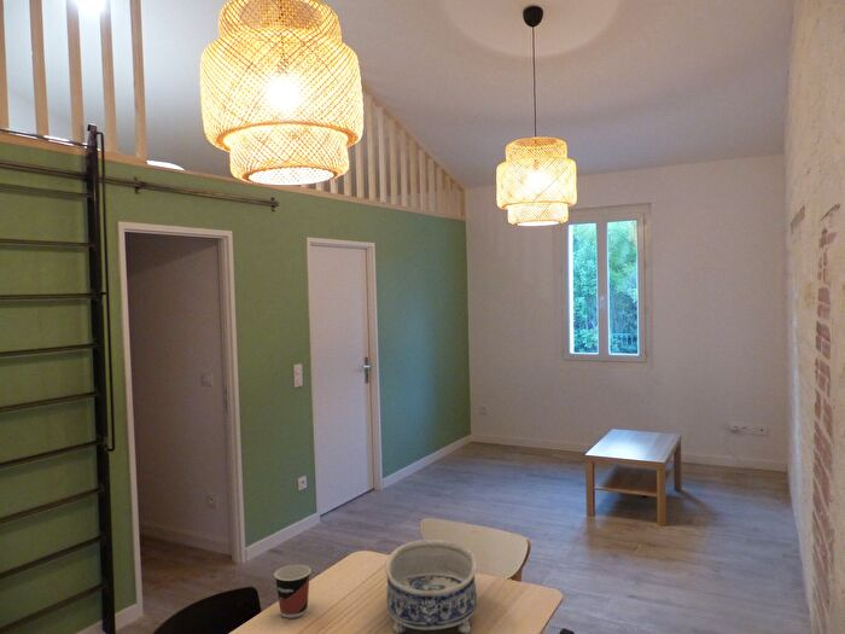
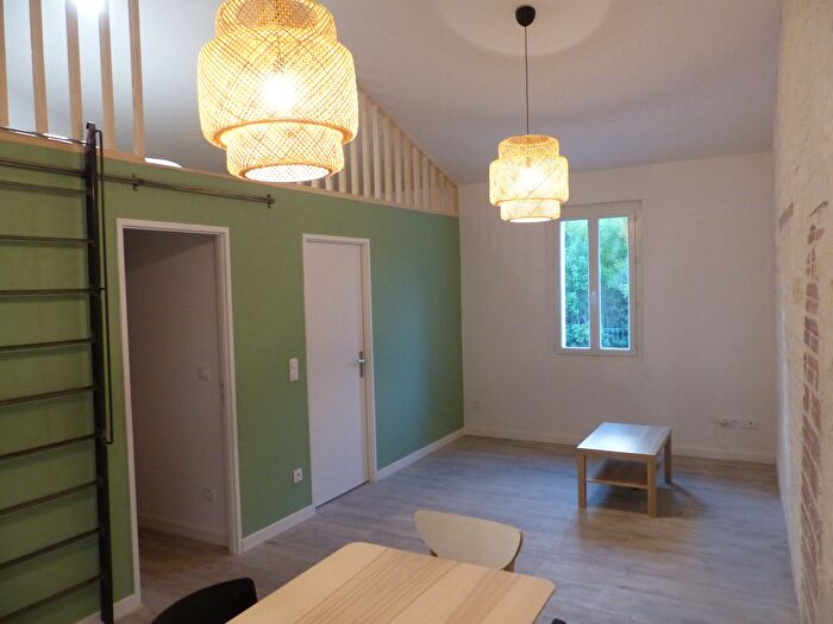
- decorative bowl [384,539,478,634]
- cup [273,564,311,618]
